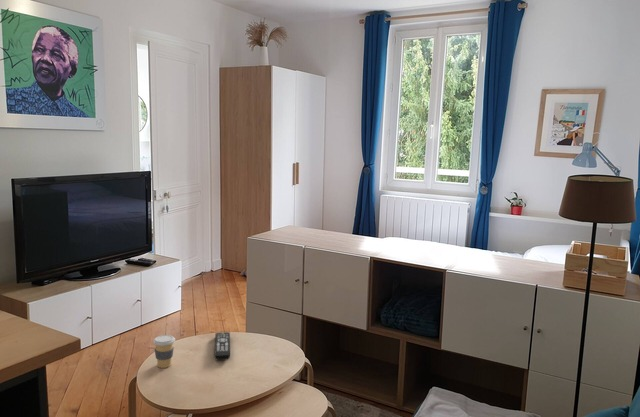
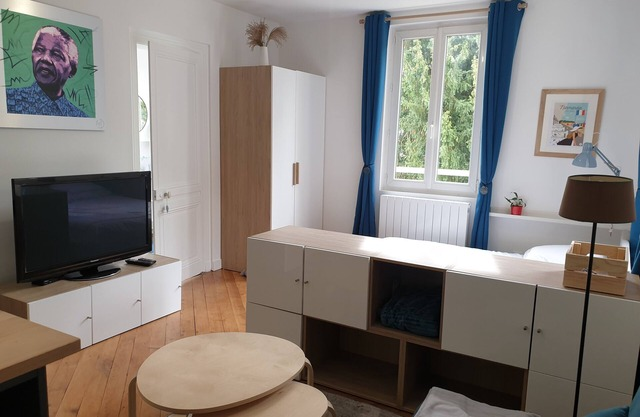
- remote control [213,331,231,361]
- coffee cup [152,334,176,369]
